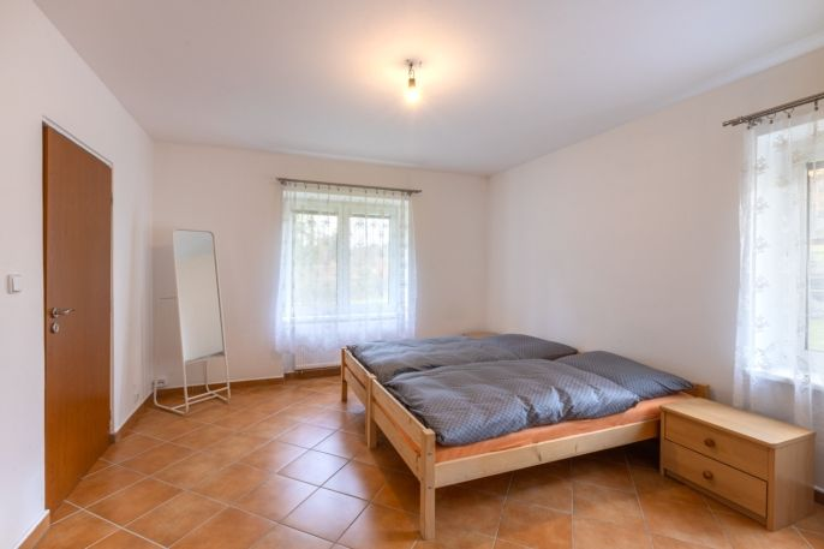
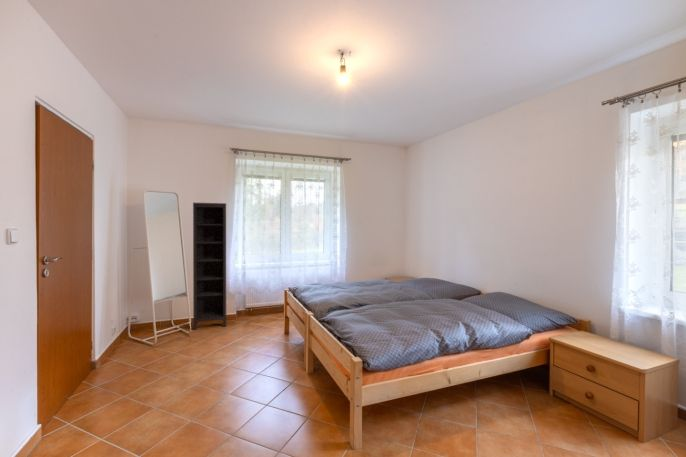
+ bookcase [192,202,227,331]
